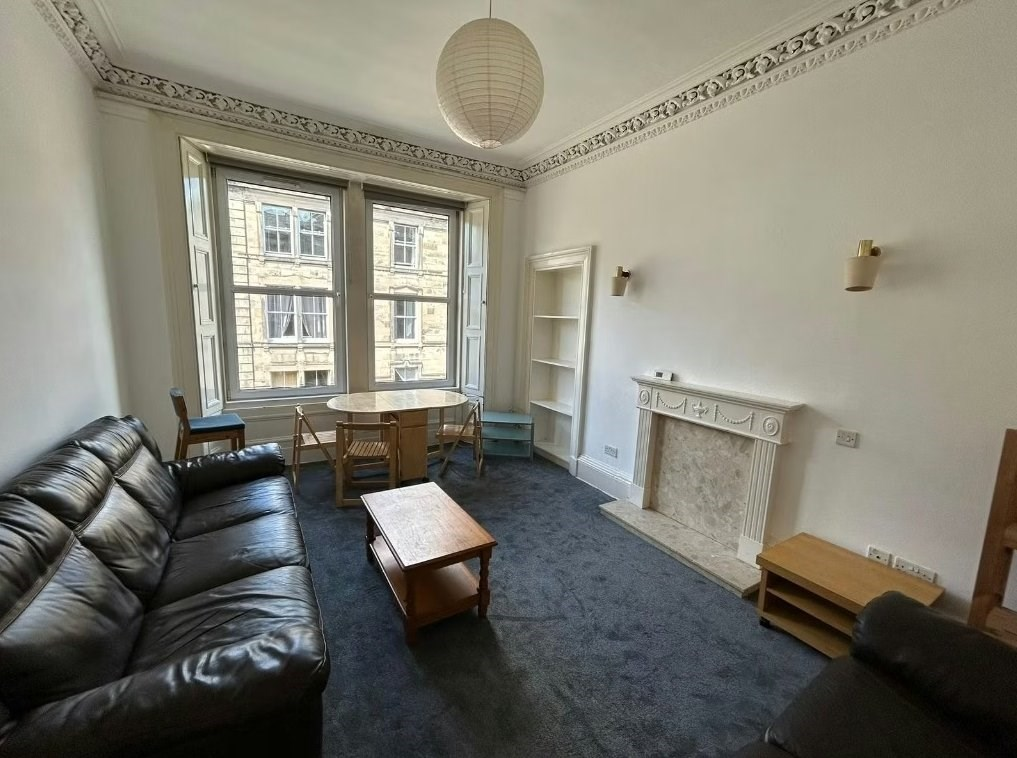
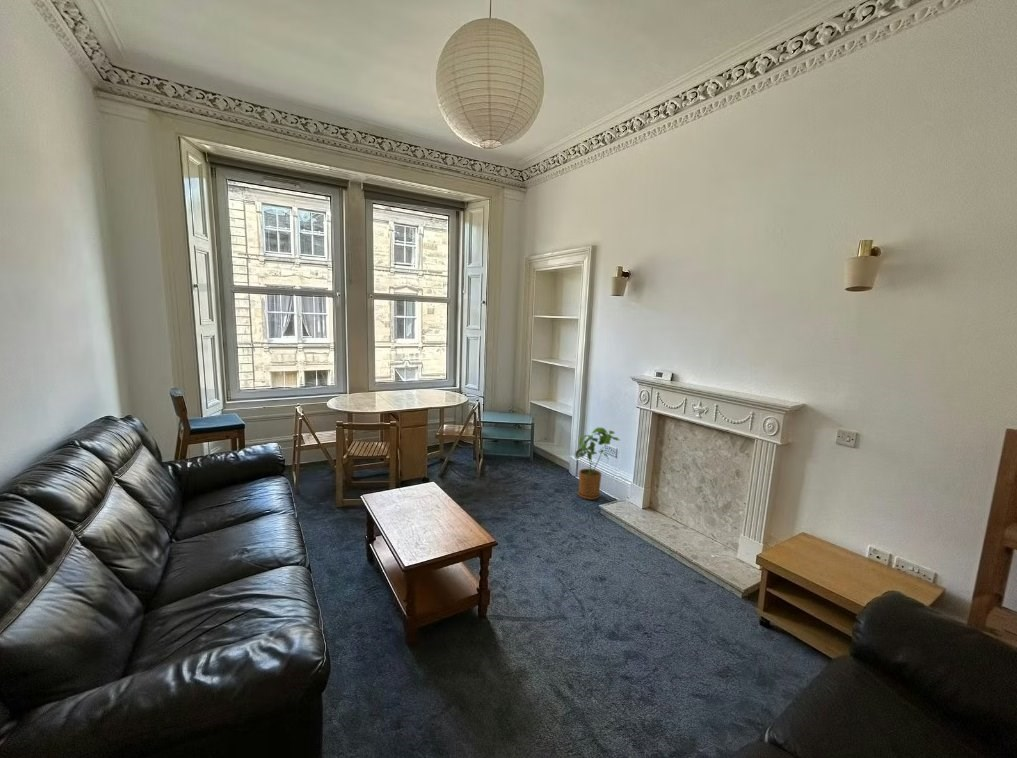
+ house plant [574,426,621,501]
